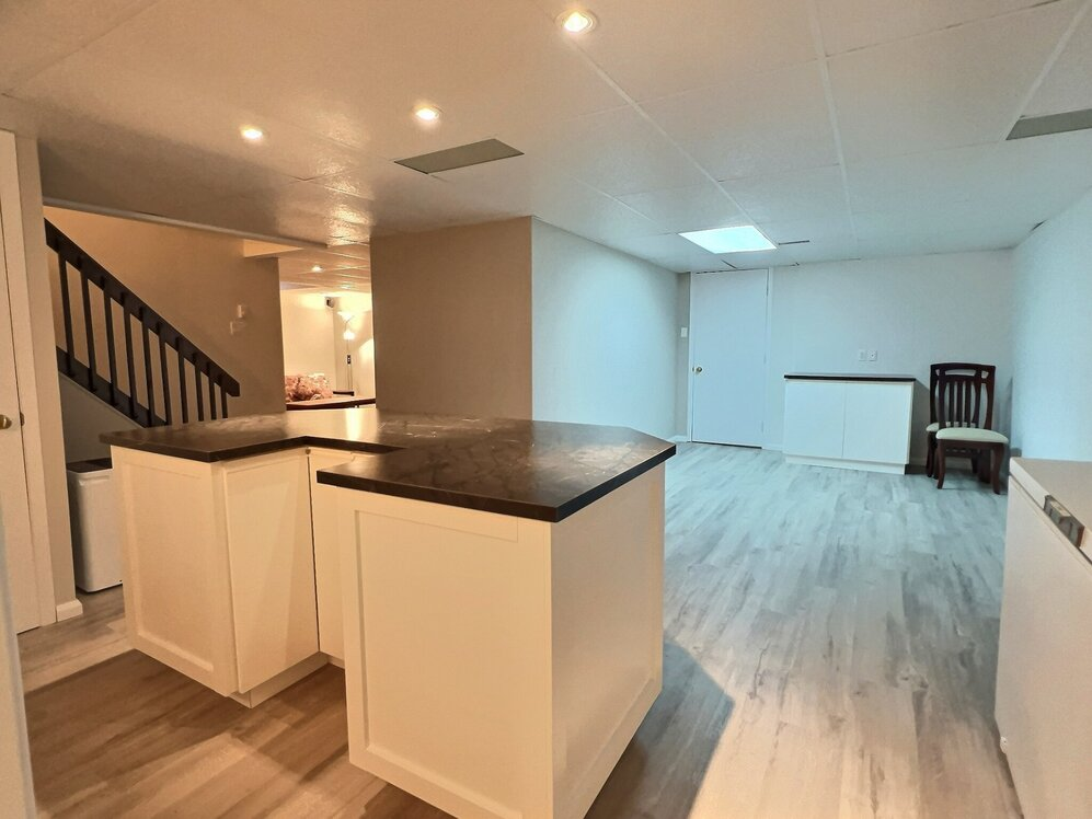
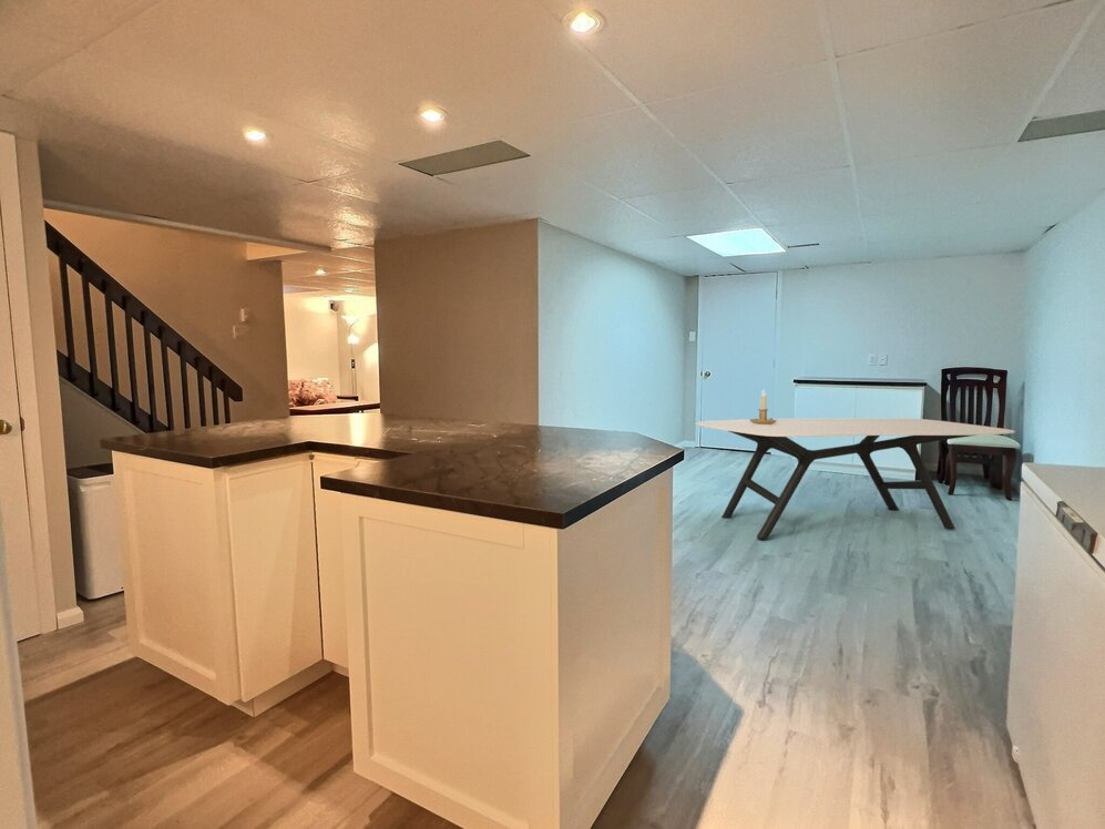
+ dining table [695,418,1016,540]
+ candlestick [749,388,777,424]
